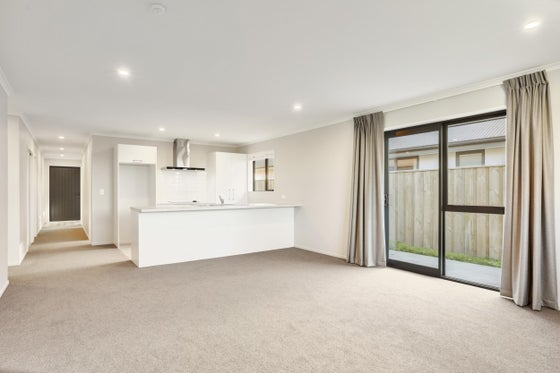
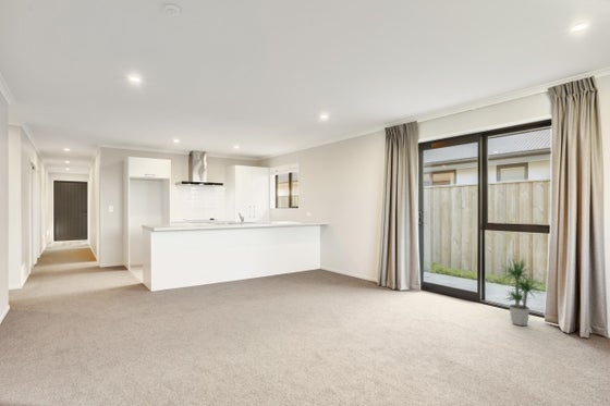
+ potted plant [497,256,547,327]
